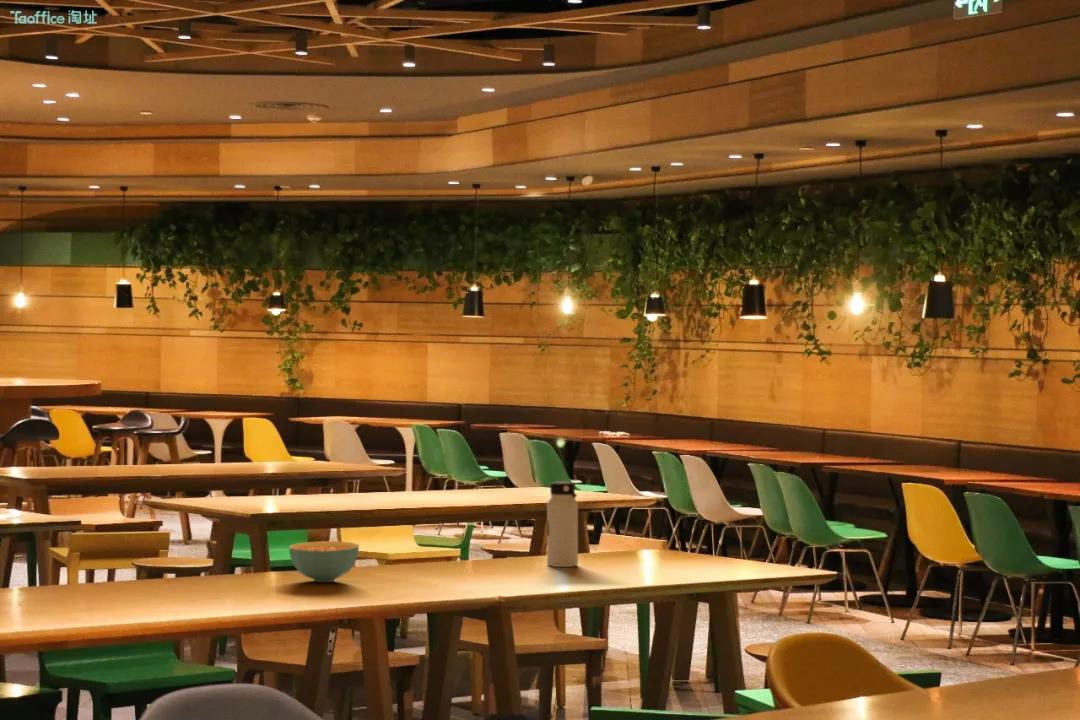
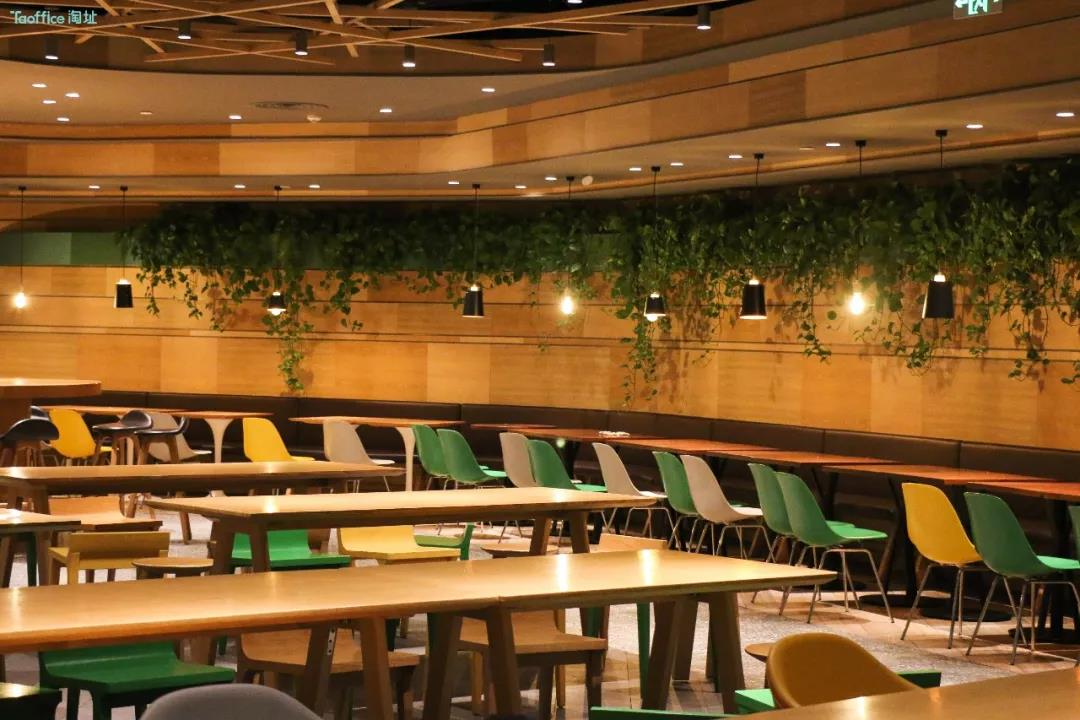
- cereal bowl [288,540,360,583]
- water bottle [546,480,579,568]
